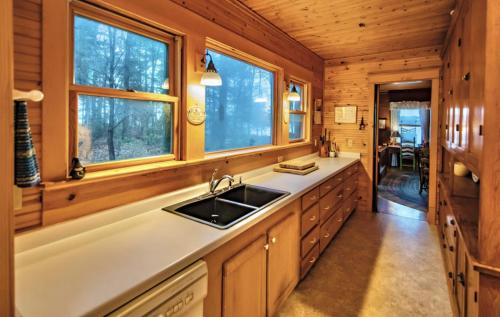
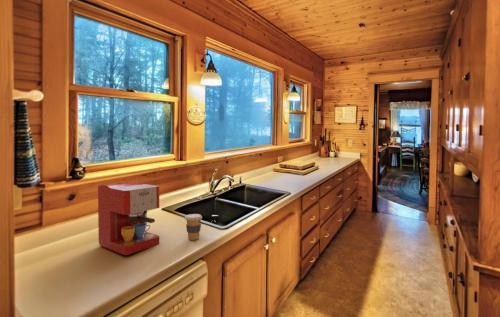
+ coffee maker [97,180,160,256]
+ coffee cup [184,213,203,241]
